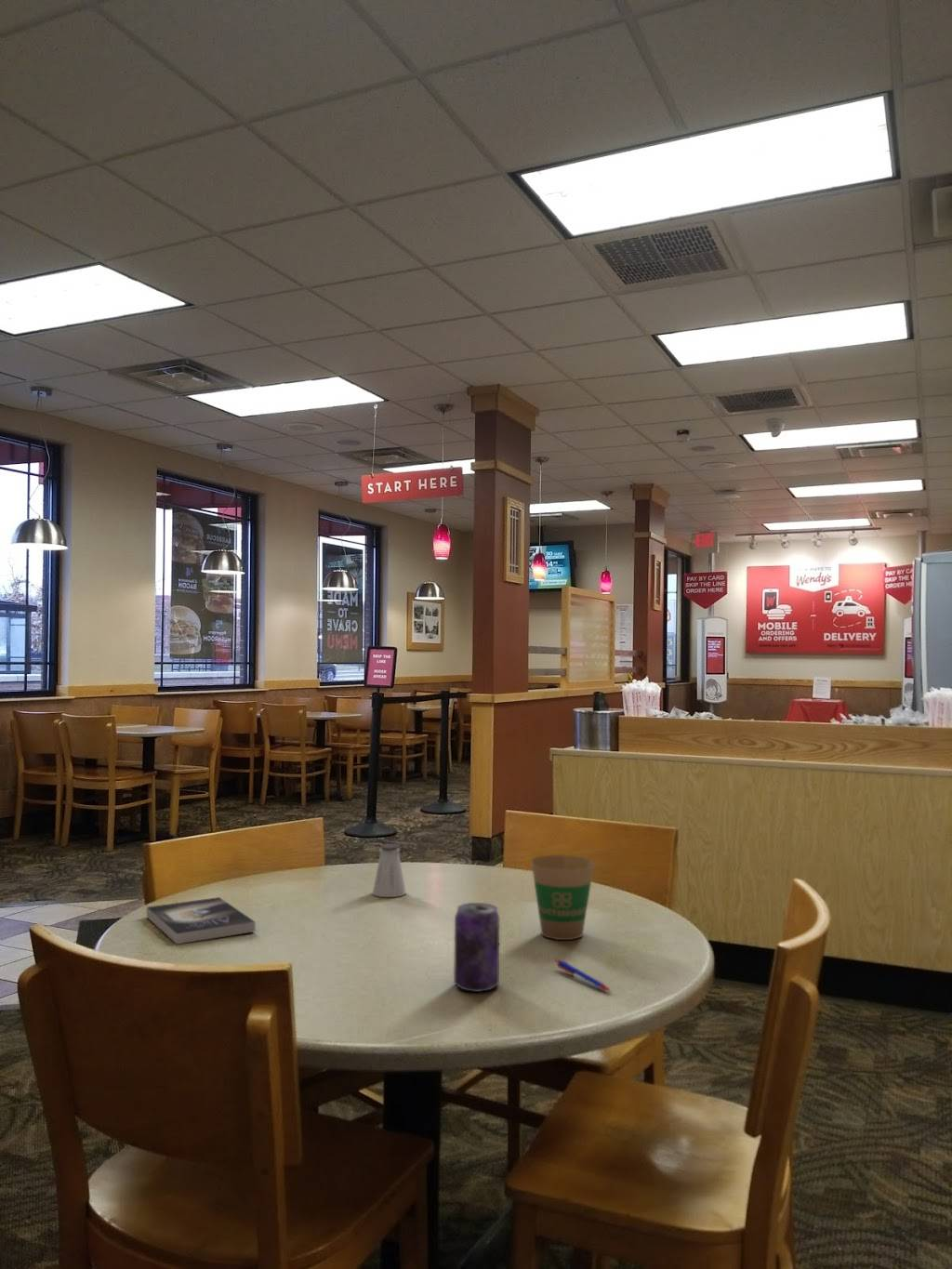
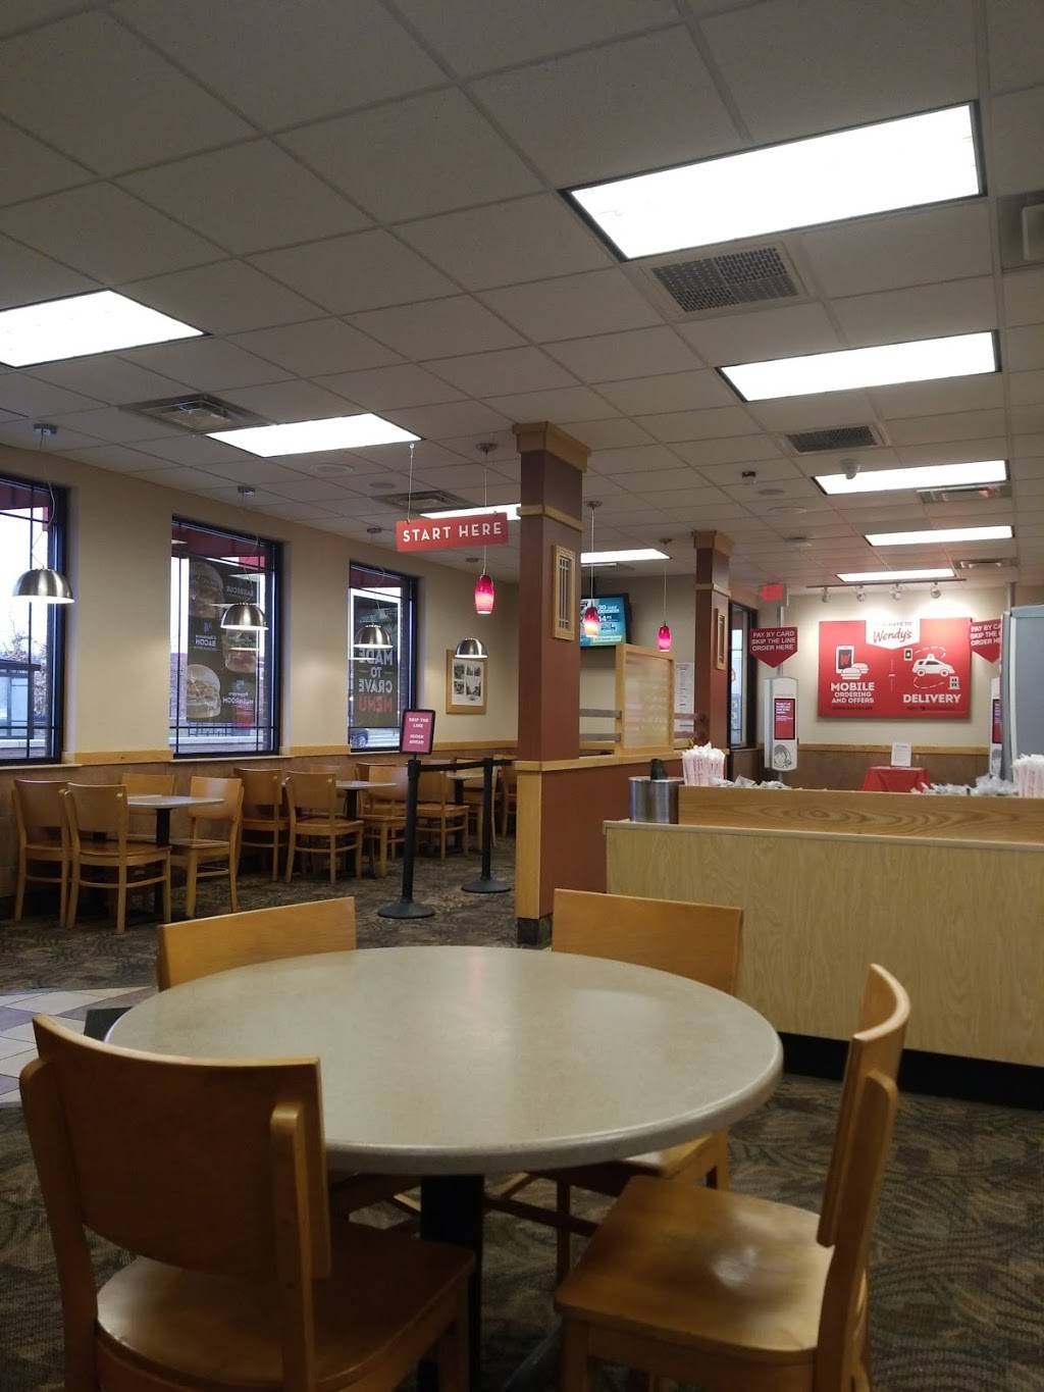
- book [146,896,256,945]
- beverage can [453,902,500,993]
- saltshaker [371,843,406,898]
- pen [554,958,612,992]
- paper cup [530,854,595,941]
